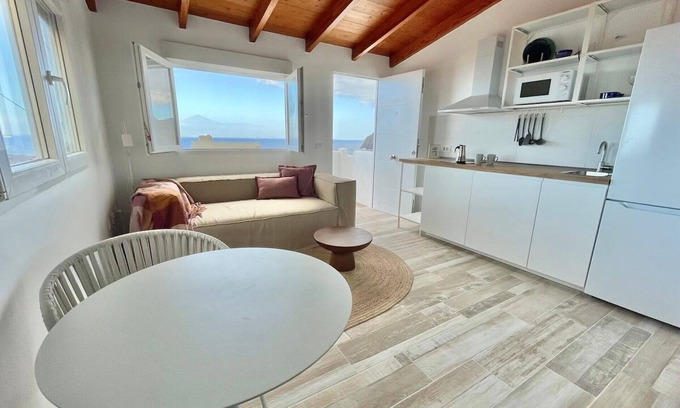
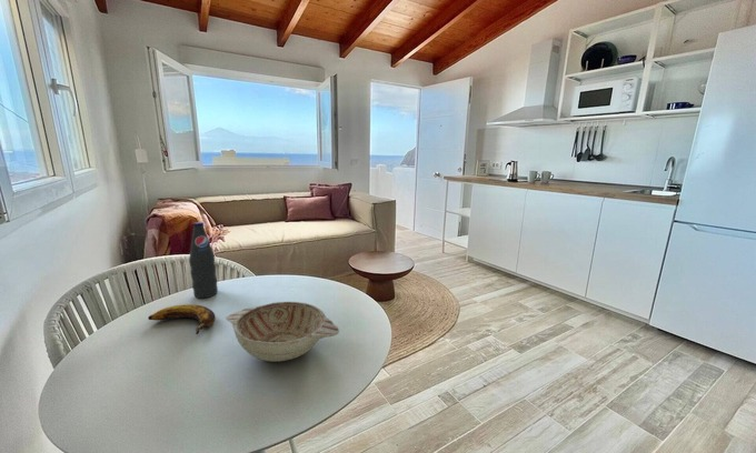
+ banana [147,303,217,335]
+ bottle [188,221,219,300]
+ decorative bowl [225,301,340,363]
